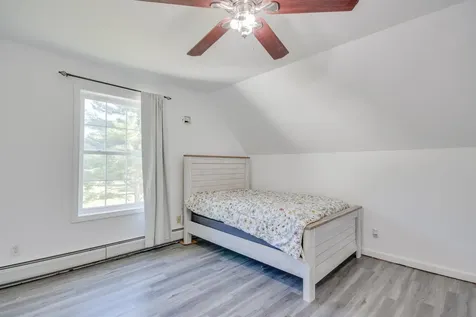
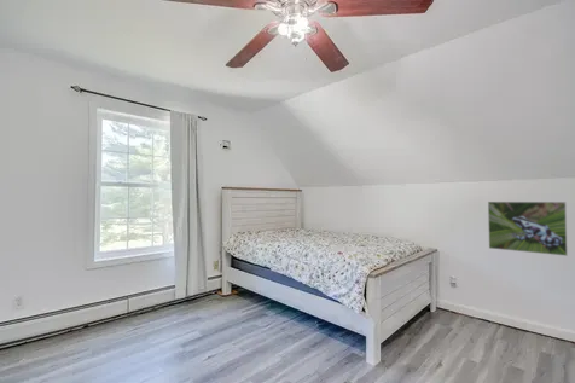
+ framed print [487,201,569,257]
